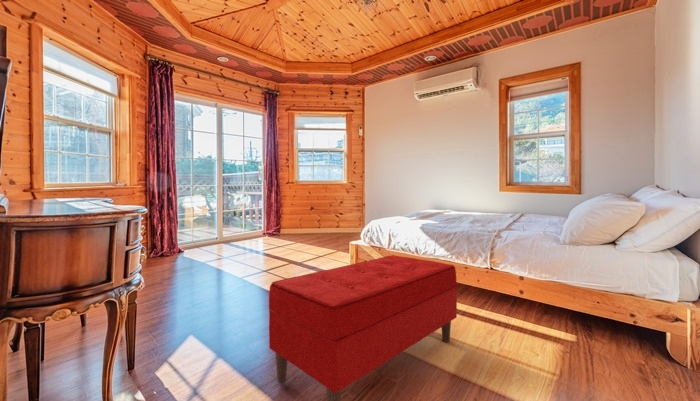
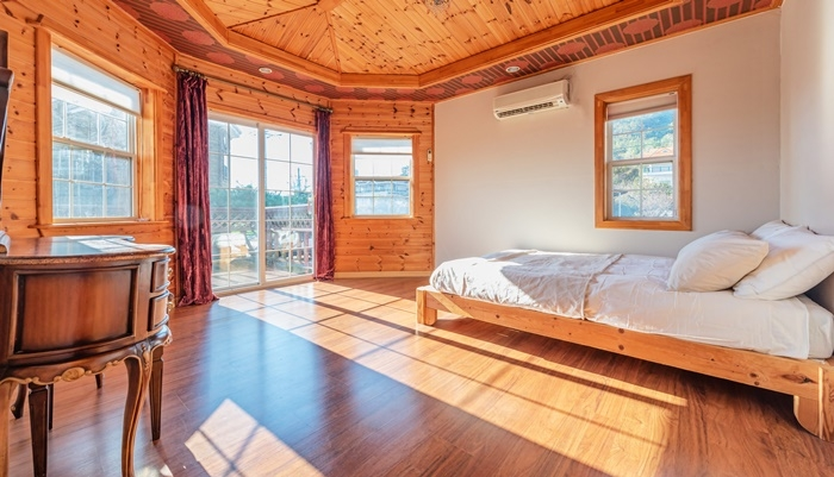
- bench [268,254,458,401]
